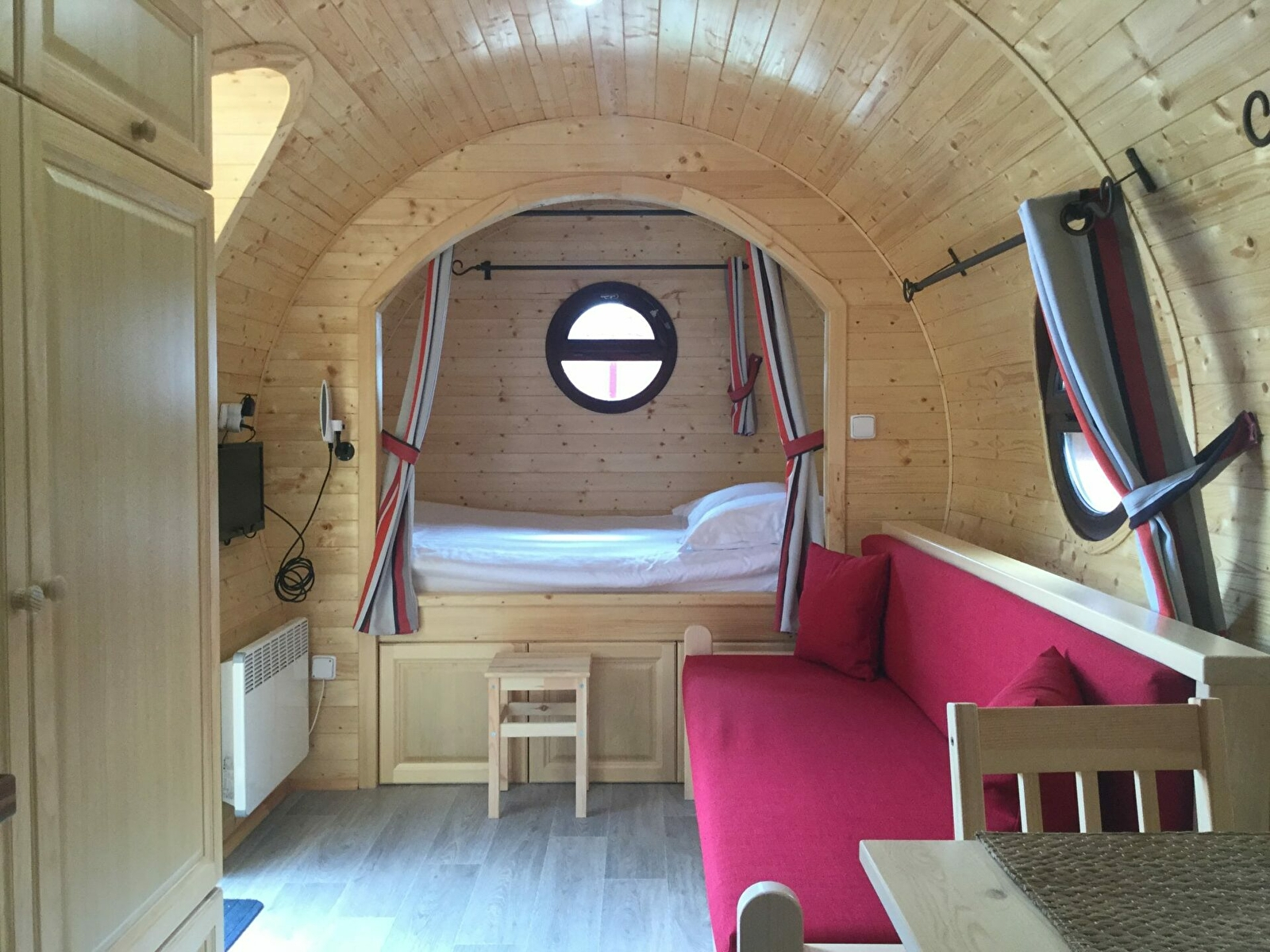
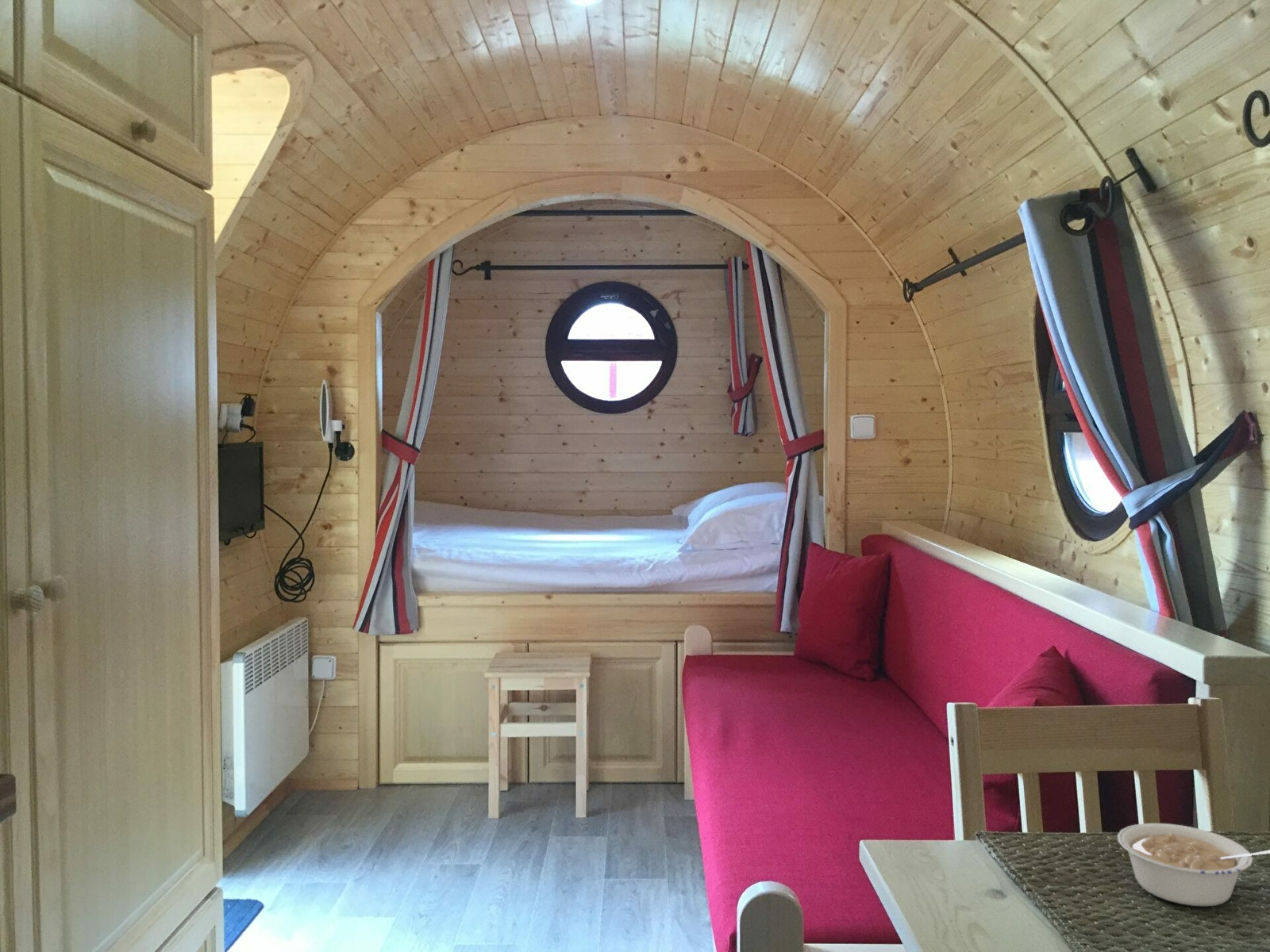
+ legume [1117,823,1270,907]
